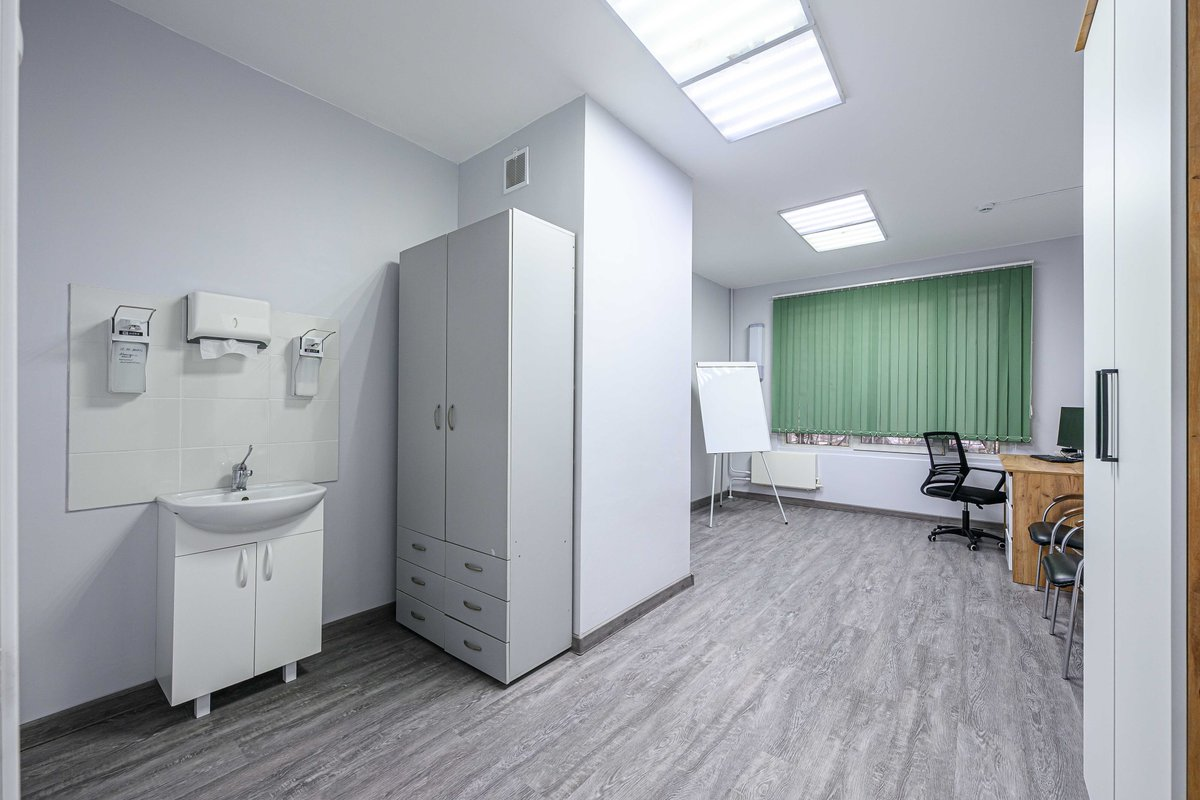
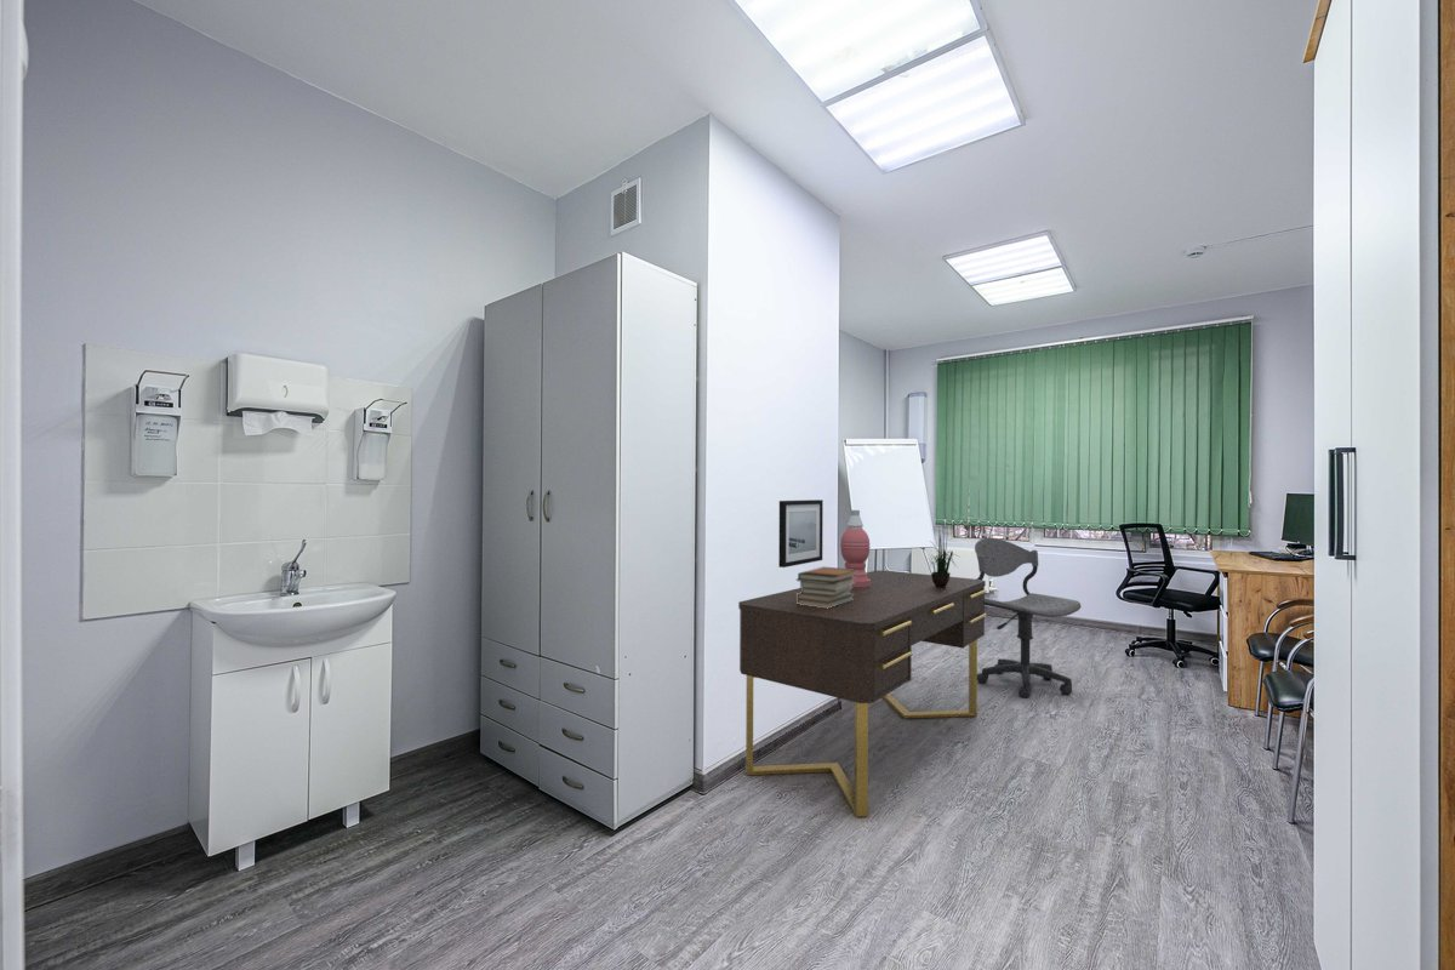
+ office chair [974,536,1082,698]
+ potted plant [929,521,959,588]
+ table lamp [839,509,872,587]
+ desk [737,570,988,818]
+ wall art [777,498,824,569]
+ book stack [795,566,857,609]
